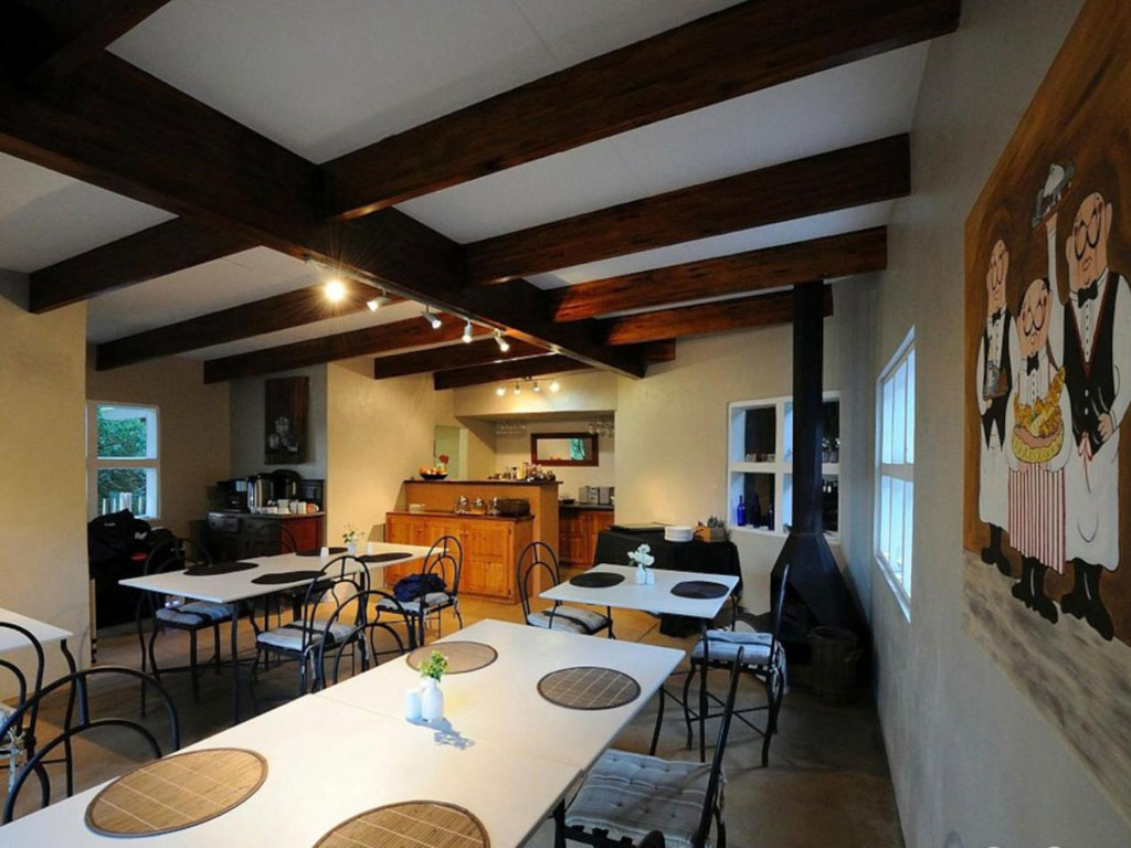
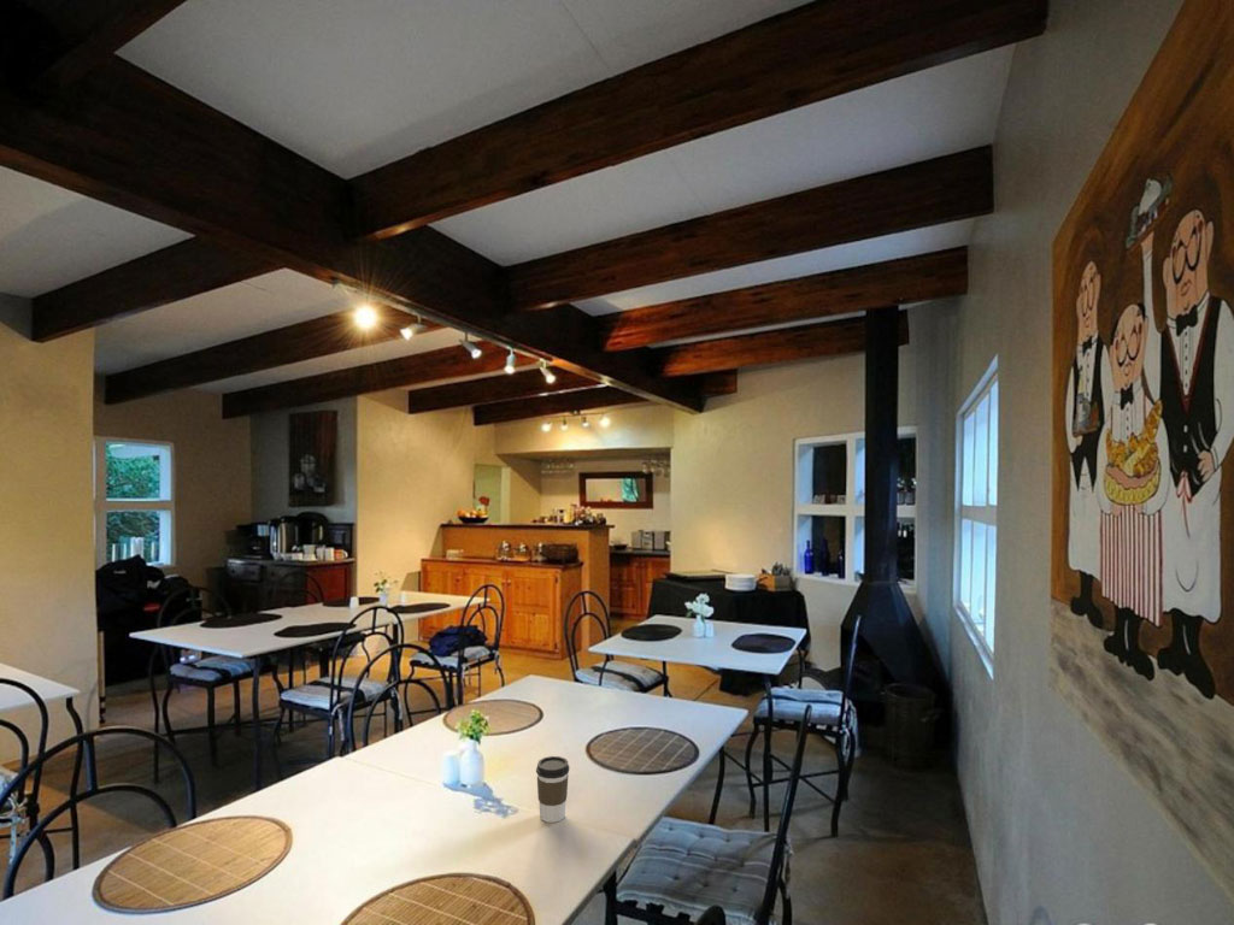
+ coffee cup [535,755,570,824]
